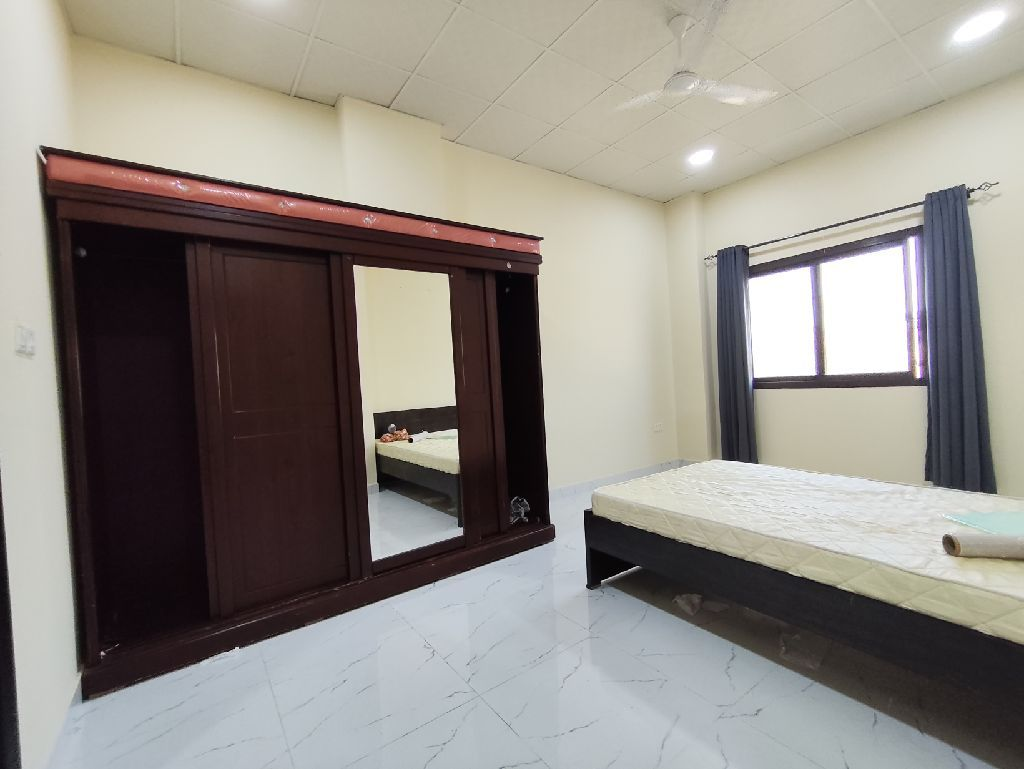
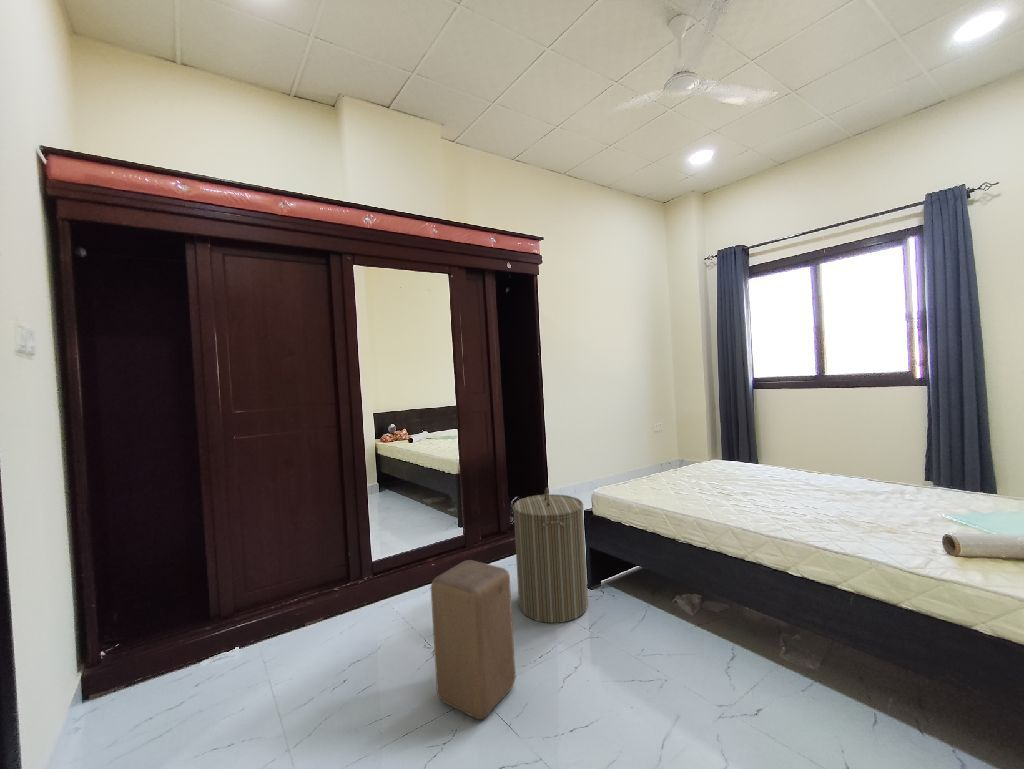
+ laundry hamper [512,487,589,624]
+ stool [430,559,517,720]
